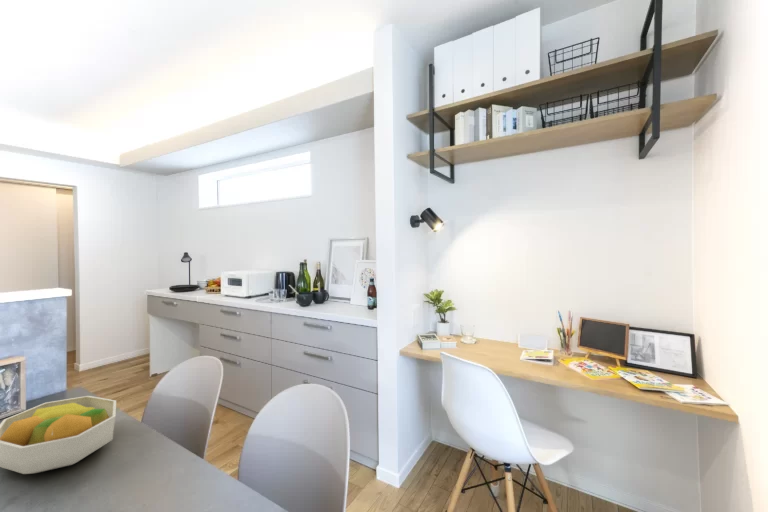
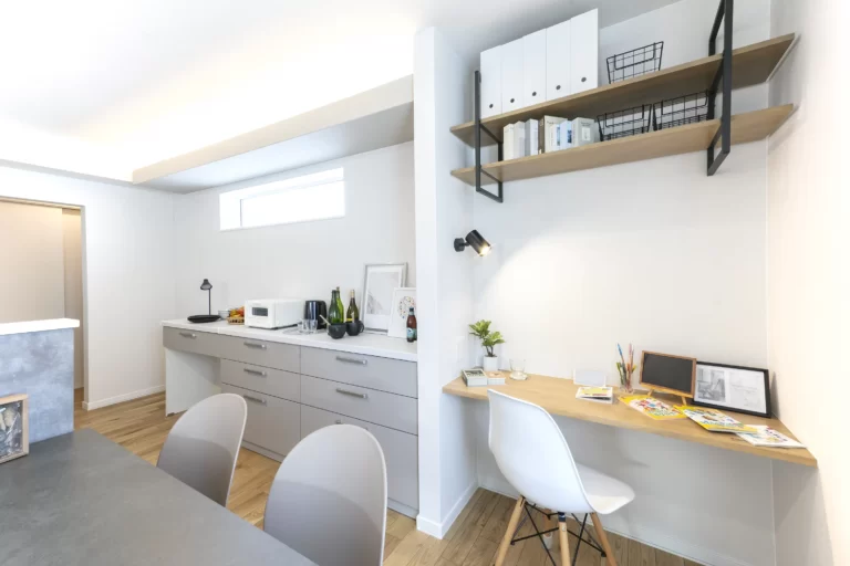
- fruit bowl [0,395,117,475]
